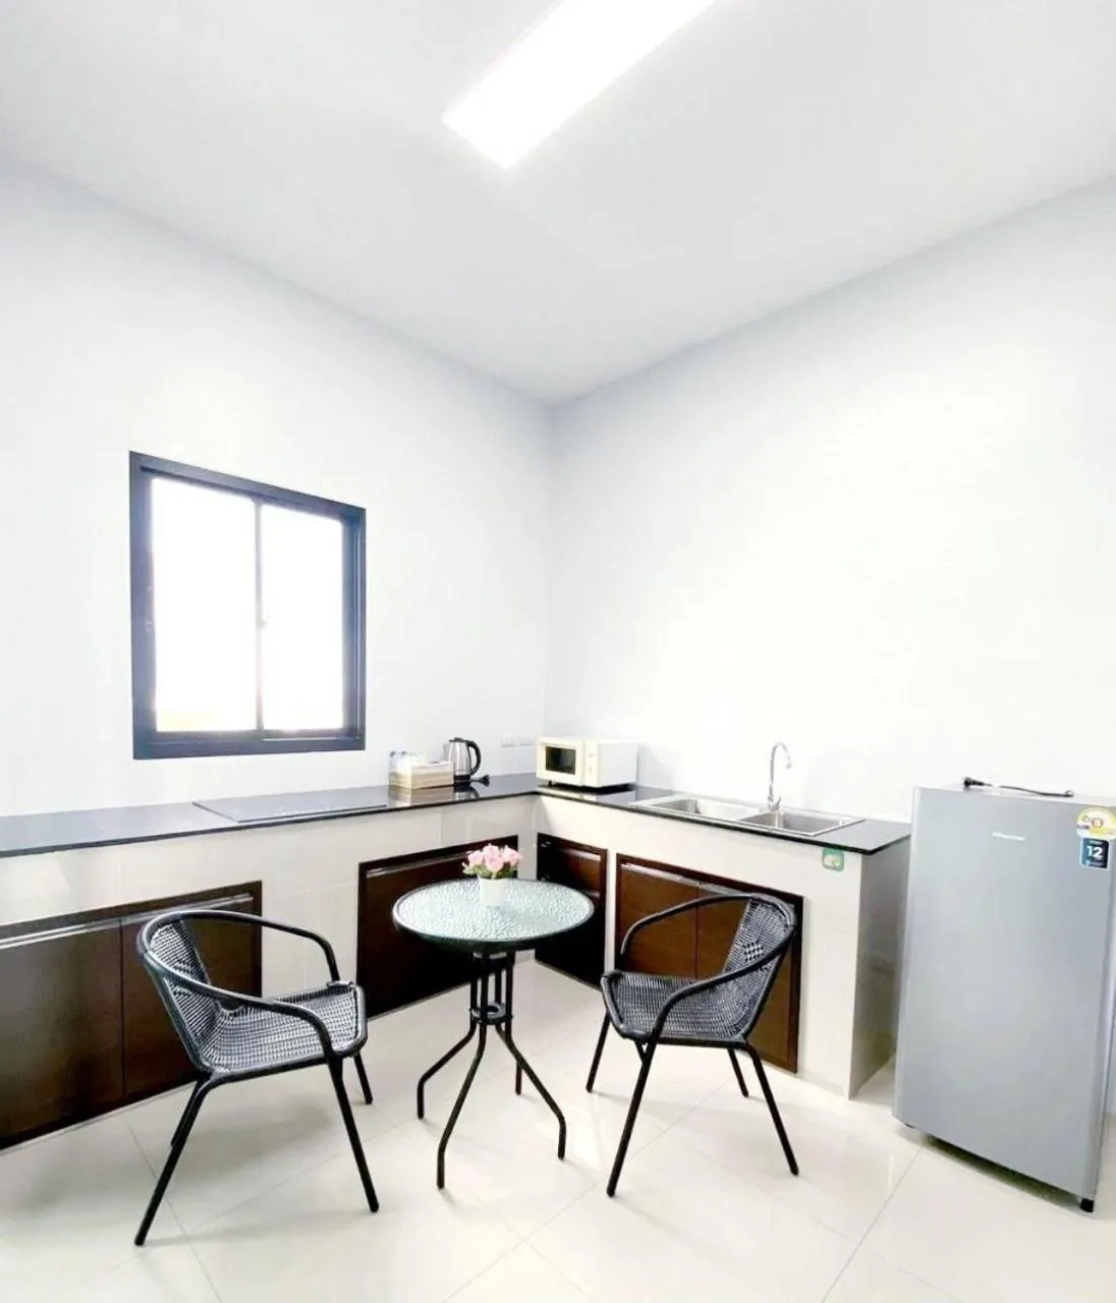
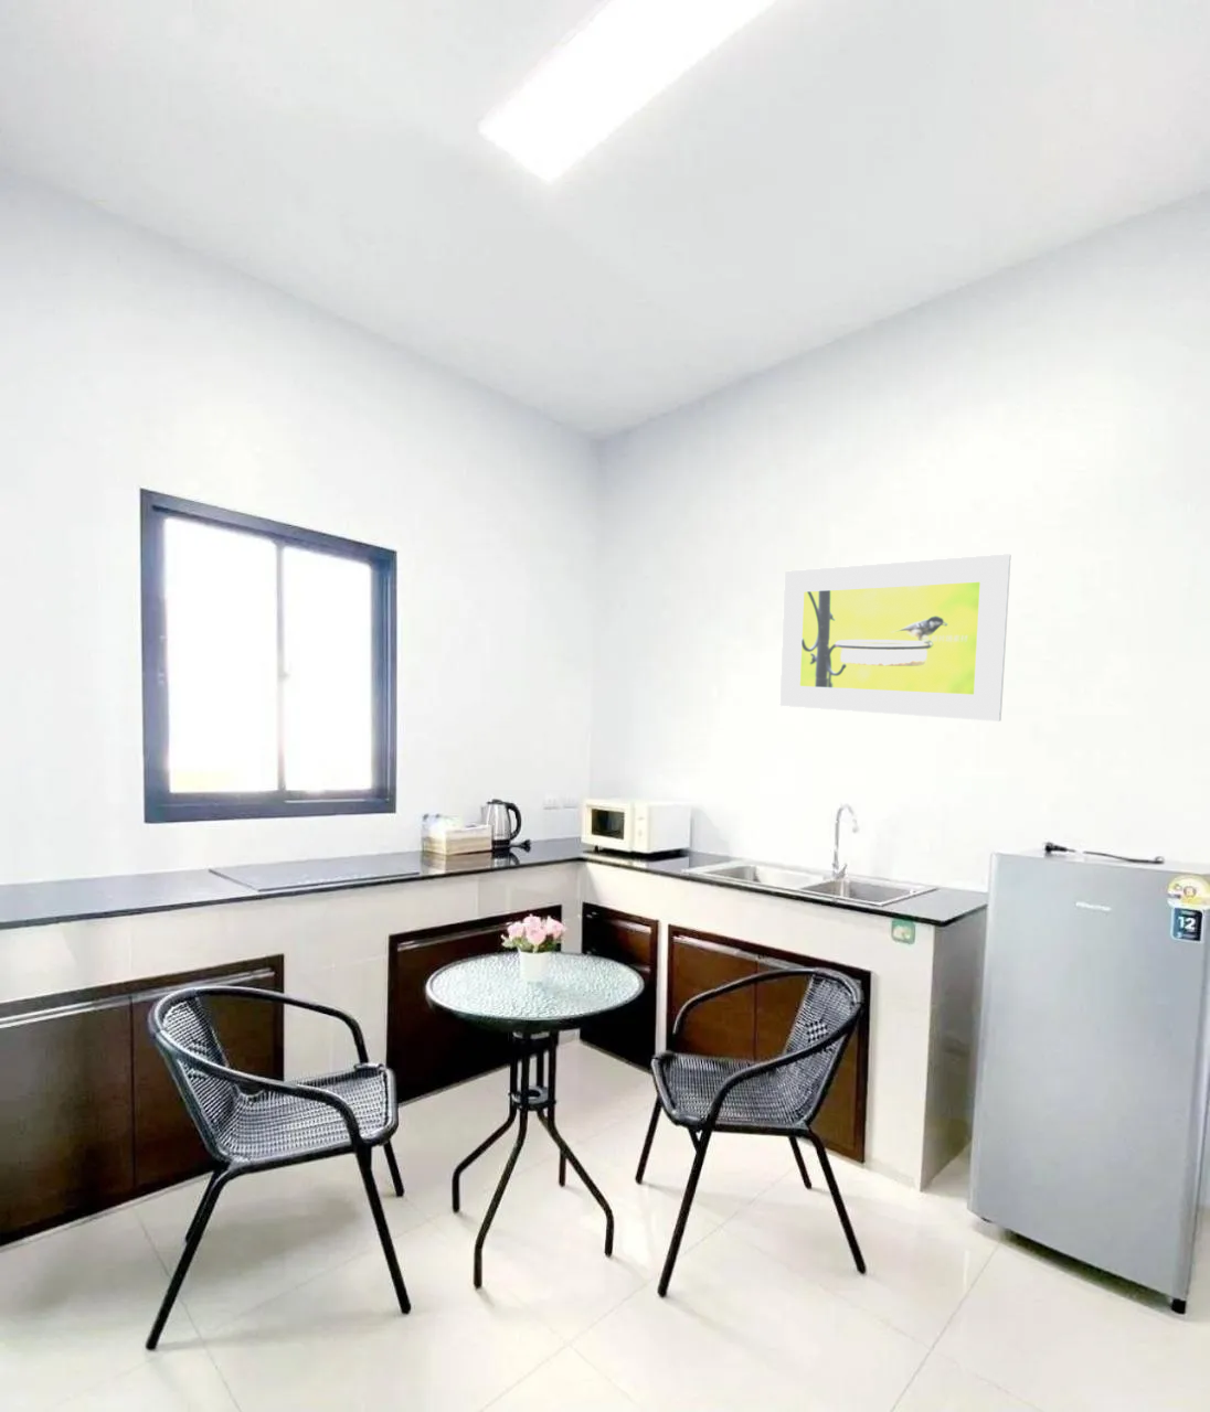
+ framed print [778,553,1011,722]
